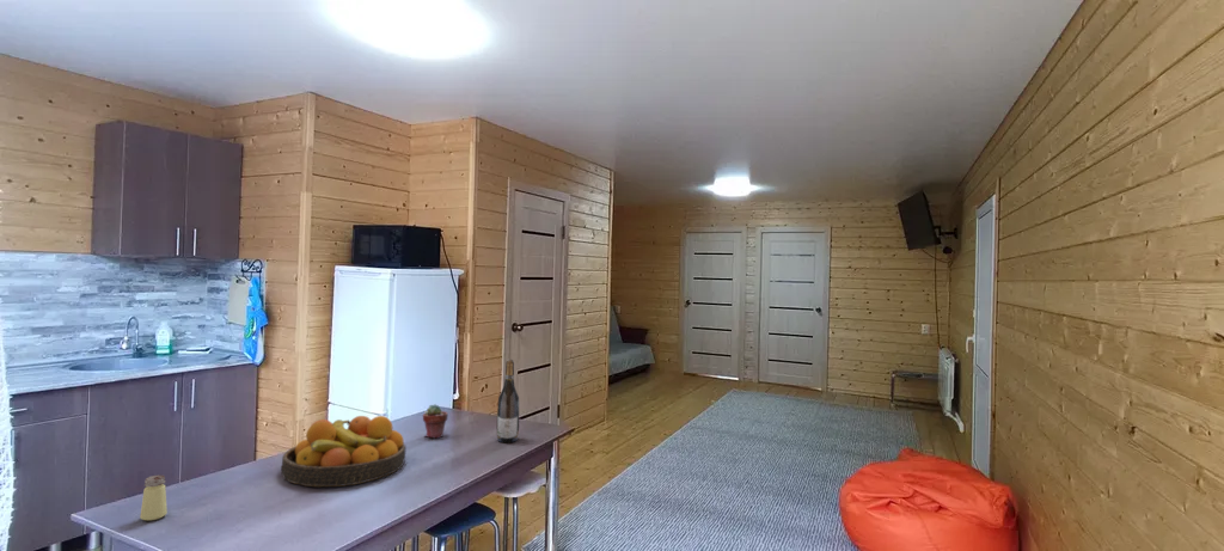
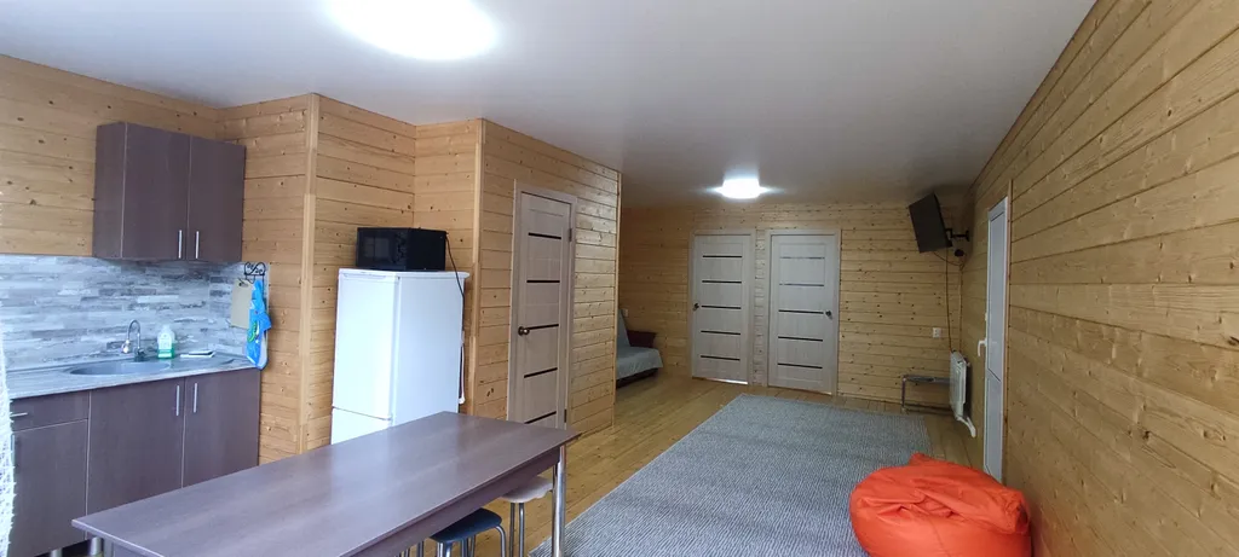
- fruit bowl [280,415,406,488]
- wine bottle [495,359,520,443]
- saltshaker [139,475,169,522]
- potted succulent [422,403,448,439]
